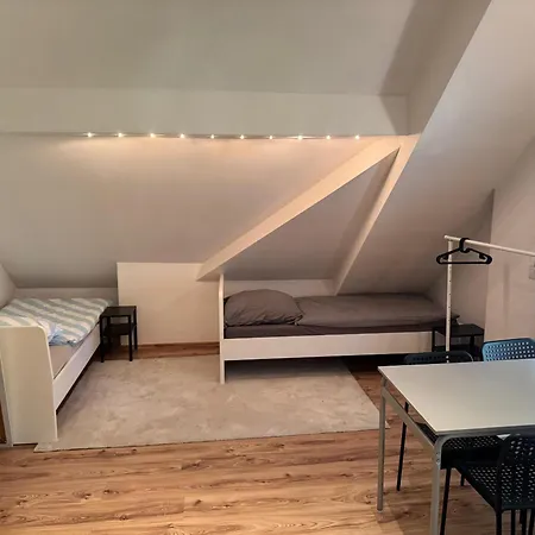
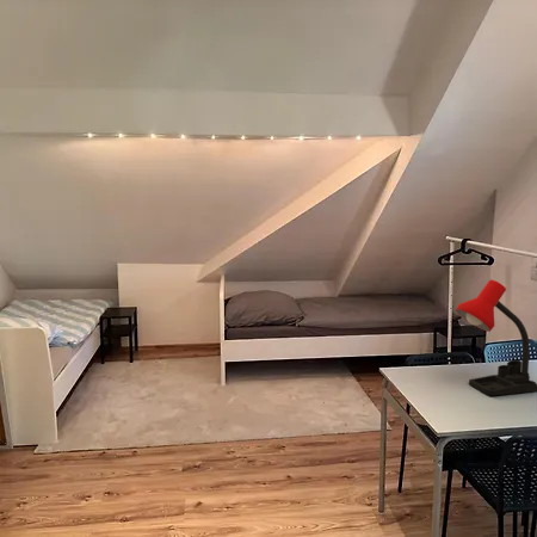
+ desk lamp [455,278,537,396]
